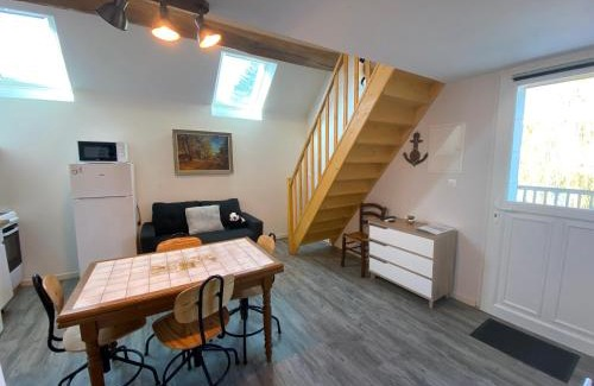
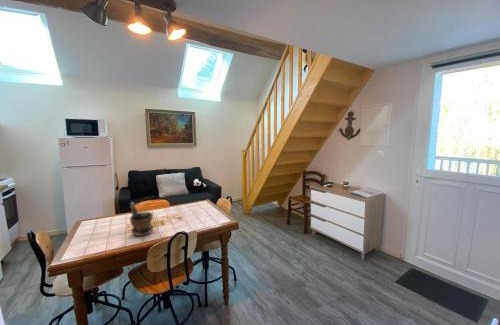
+ potted plant [129,201,154,237]
